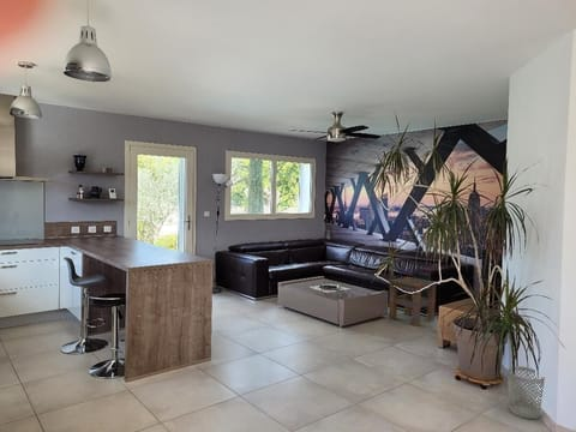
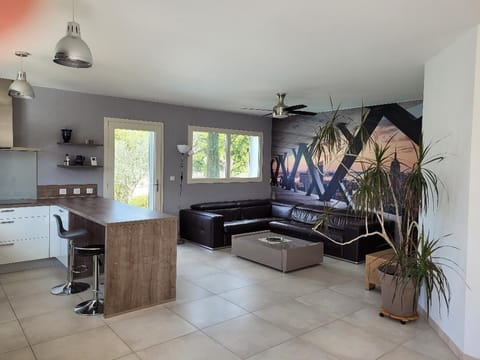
- wastebasket [506,365,546,420]
- side table [388,276,437,326]
